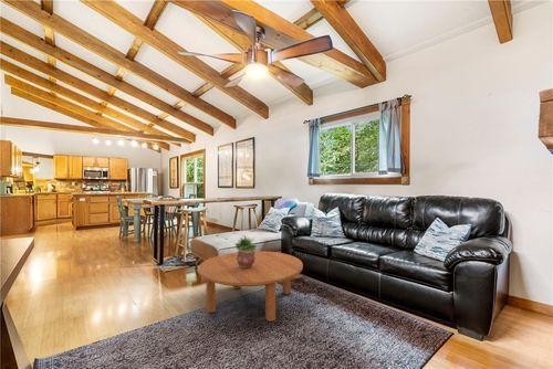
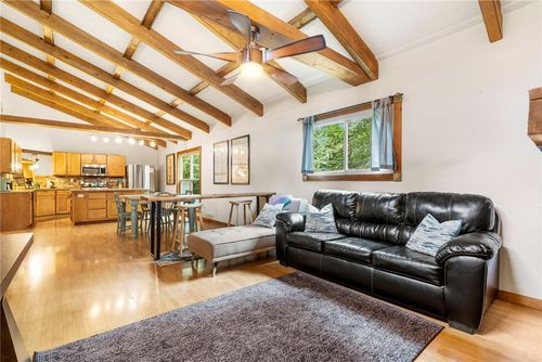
- coffee table [197,250,304,323]
- potted plant [234,234,259,267]
